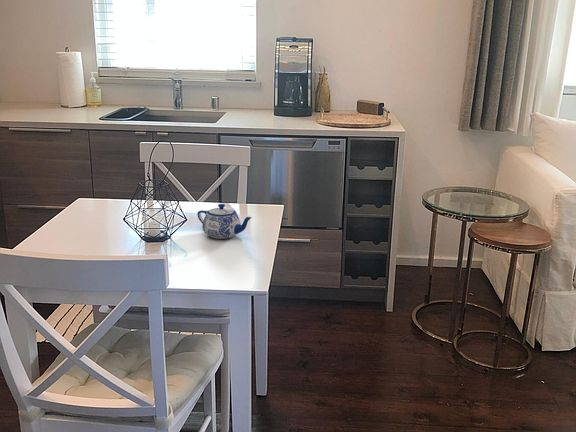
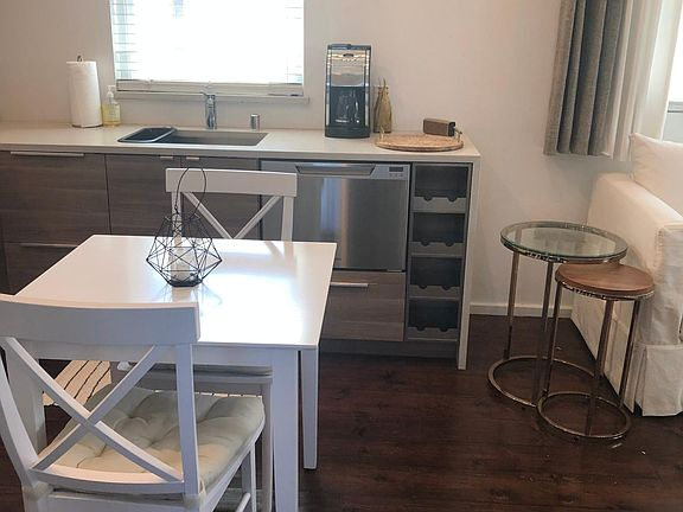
- teapot [196,203,253,240]
